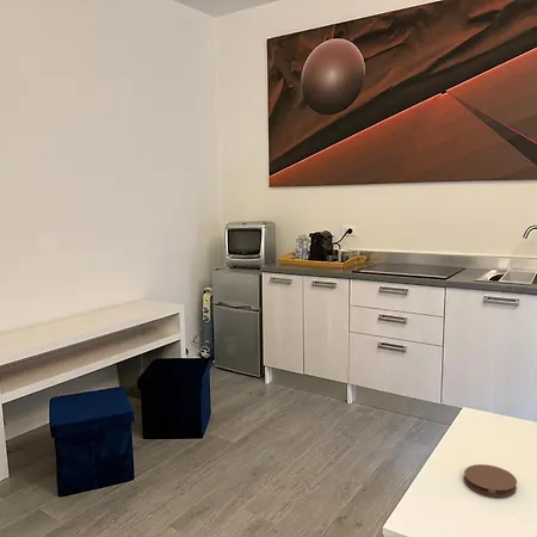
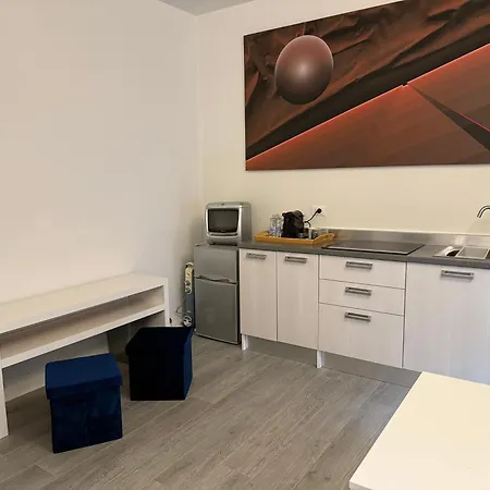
- coaster [463,463,518,498]
